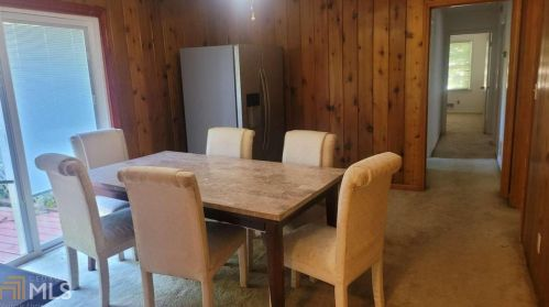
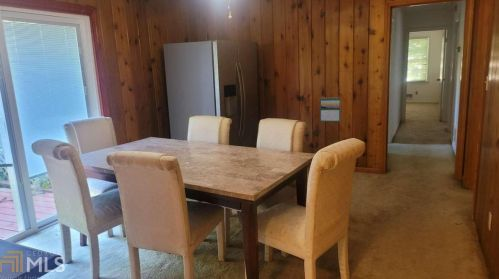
+ calendar [319,96,341,123]
